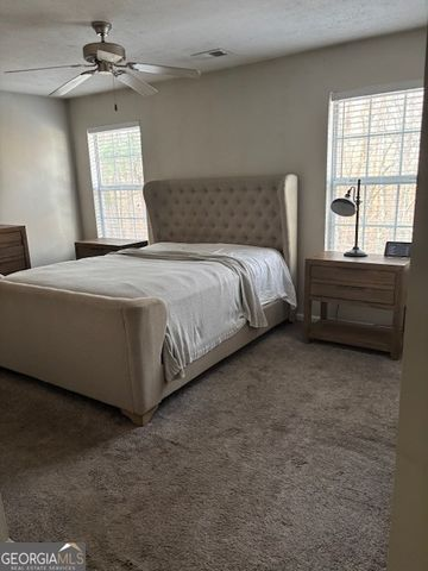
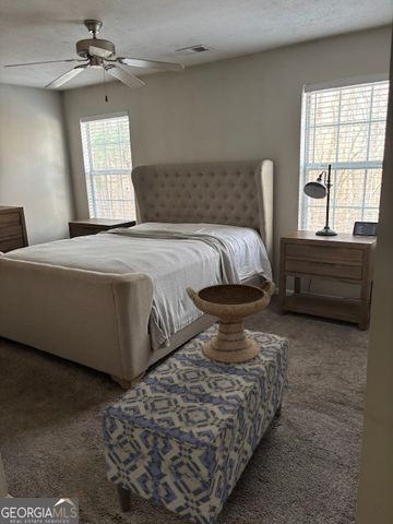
+ decorative bowl [184,279,276,362]
+ bench [102,322,290,524]
